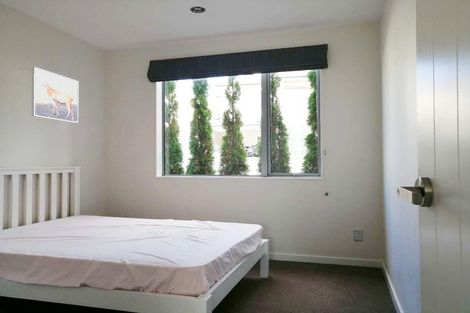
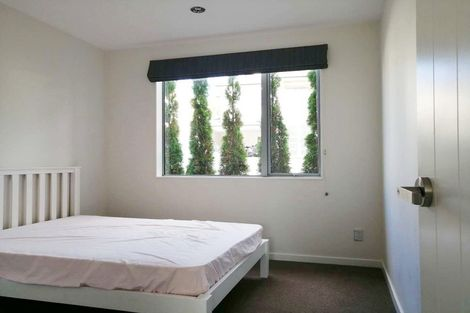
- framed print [31,66,80,124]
